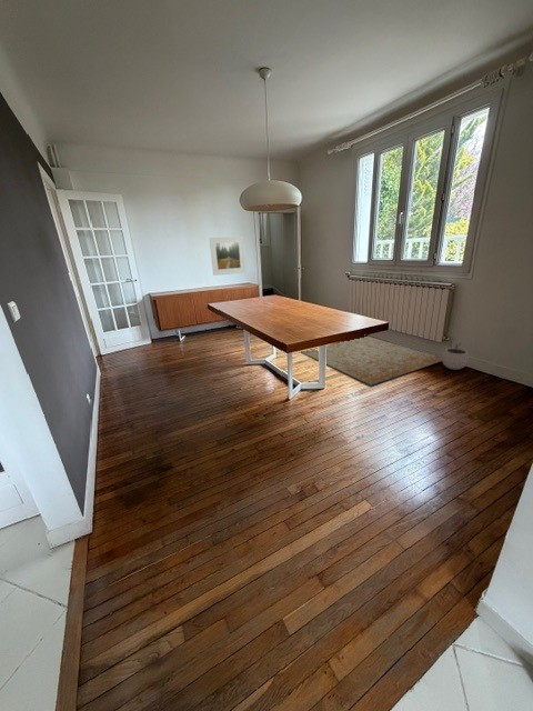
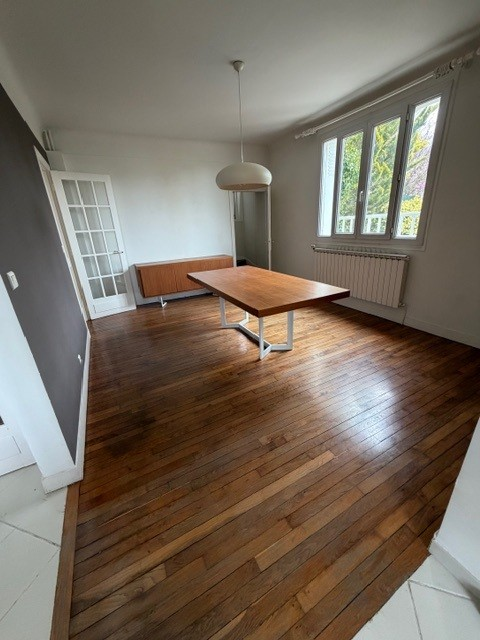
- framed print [209,236,247,277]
- plant pot [441,342,470,371]
- rug [300,336,443,387]
